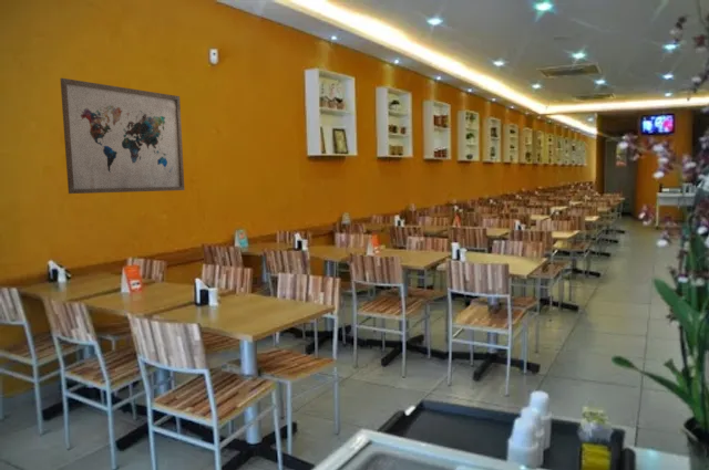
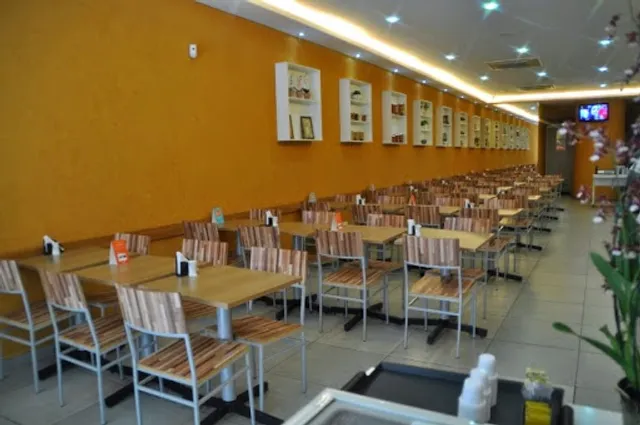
- wall art [59,77,186,195]
